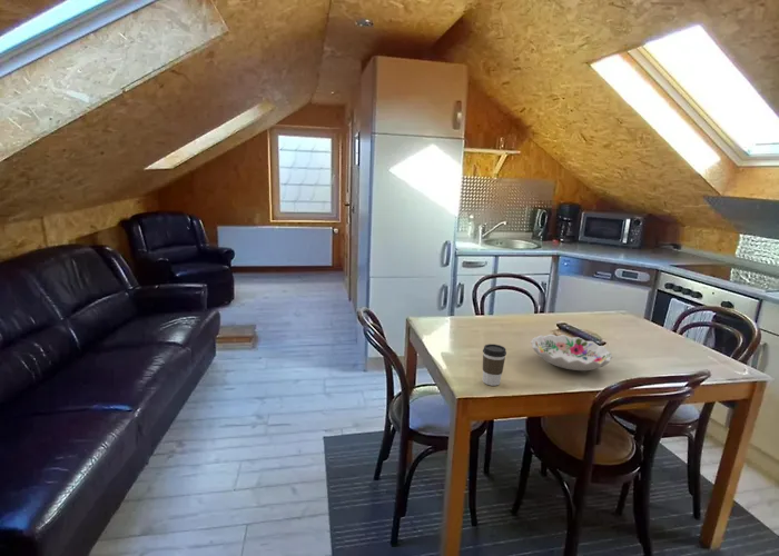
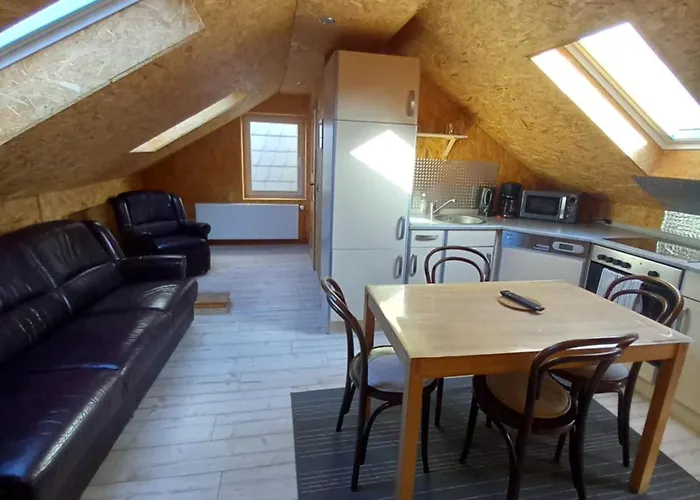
- coffee cup [482,342,507,387]
- decorative bowl [530,334,613,371]
